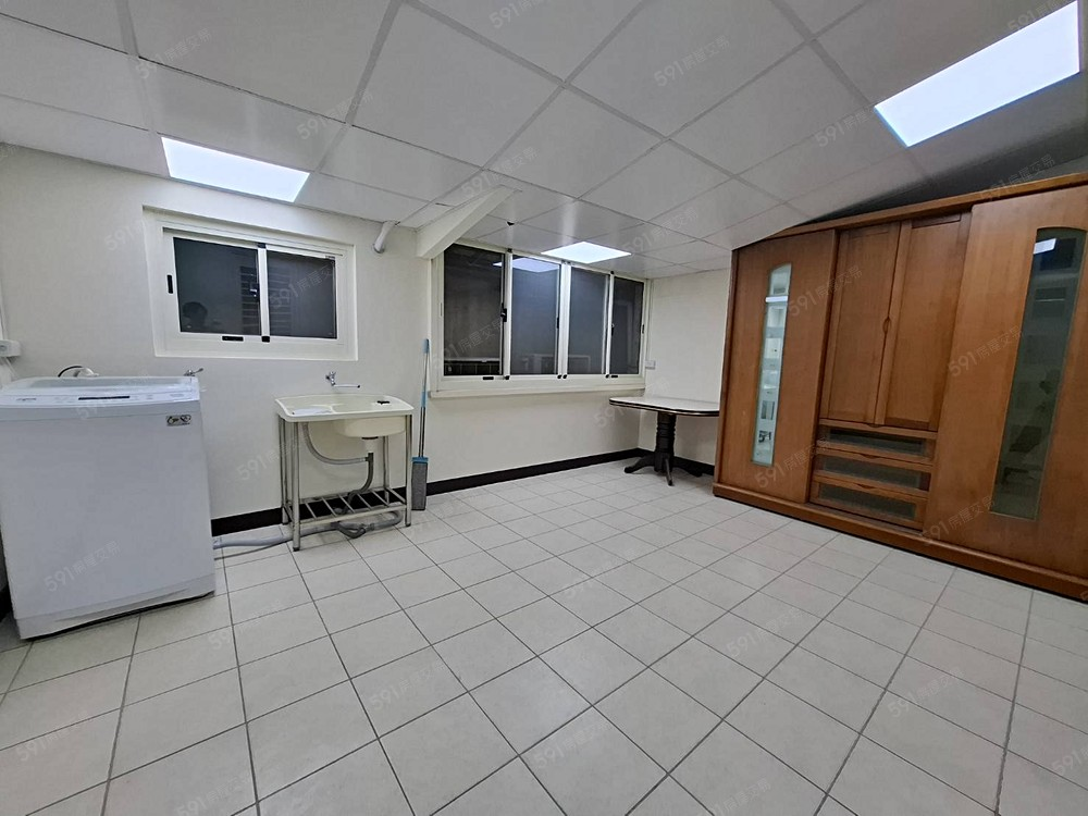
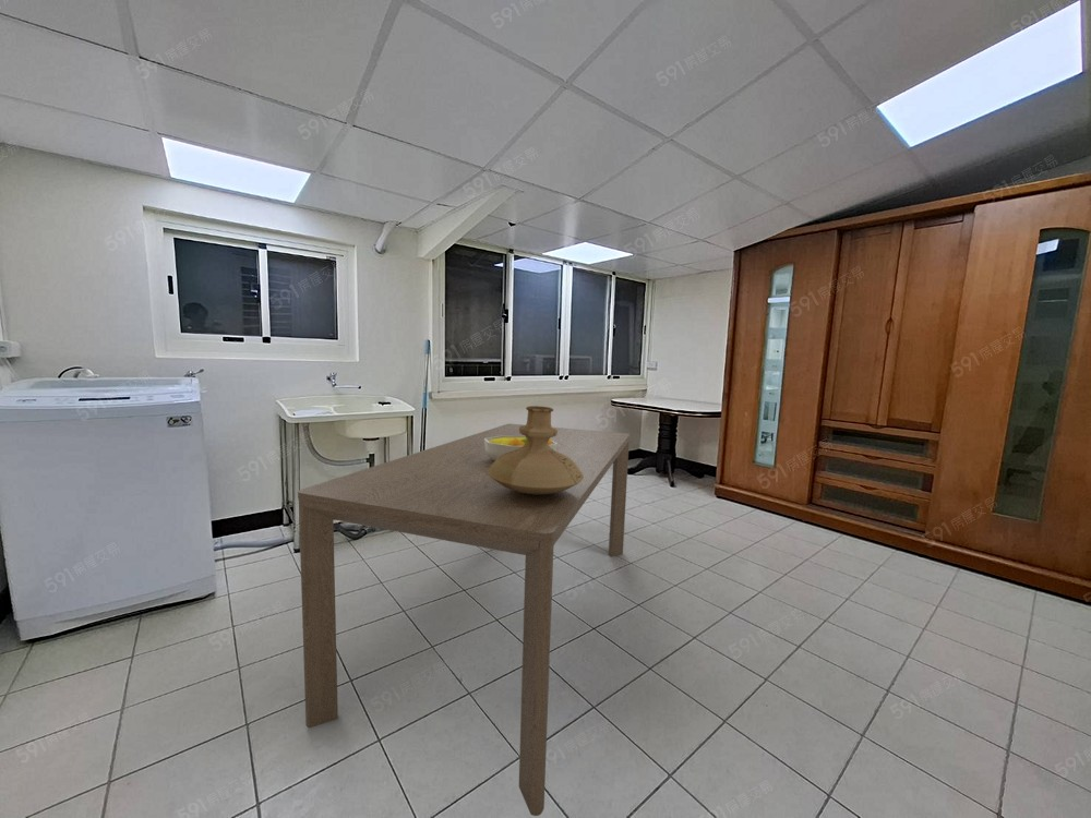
+ fruit bowl [484,436,558,460]
+ vase [488,405,584,494]
+ dining table [297,423,631,817]
